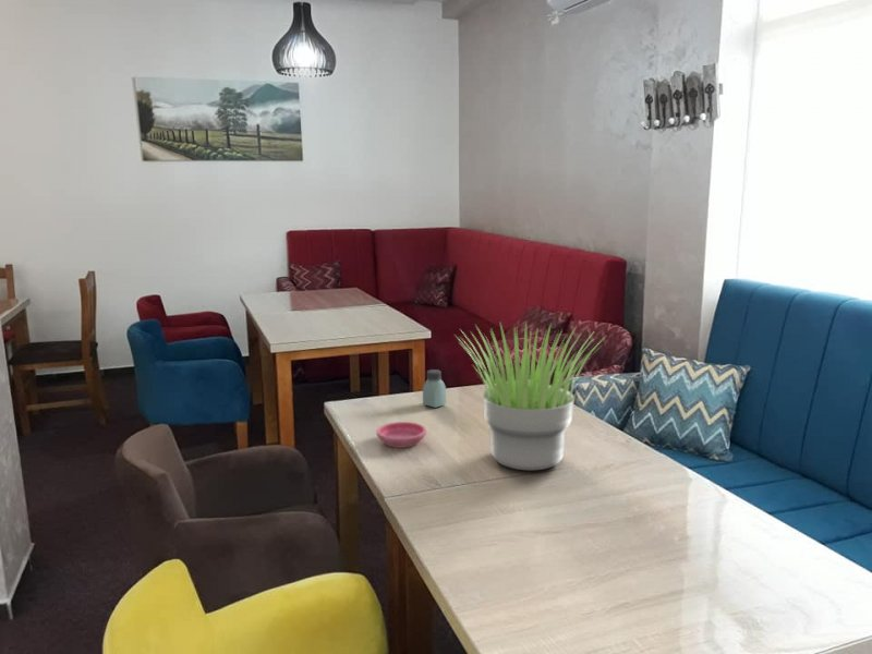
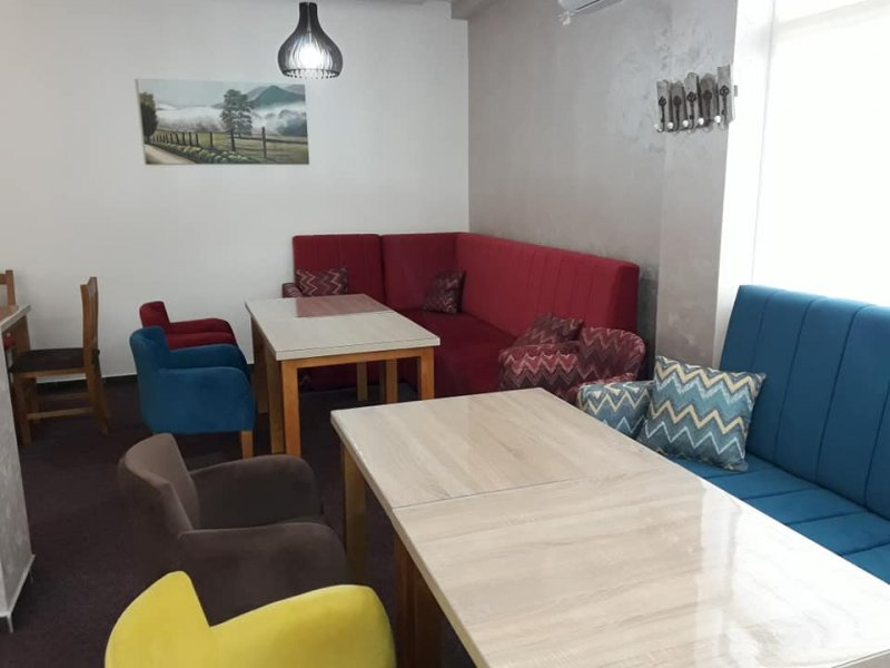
- saltshaker [422,368,447,409]
- potted plant [453,322,606,472]
- saucer [375,421,427,449]
